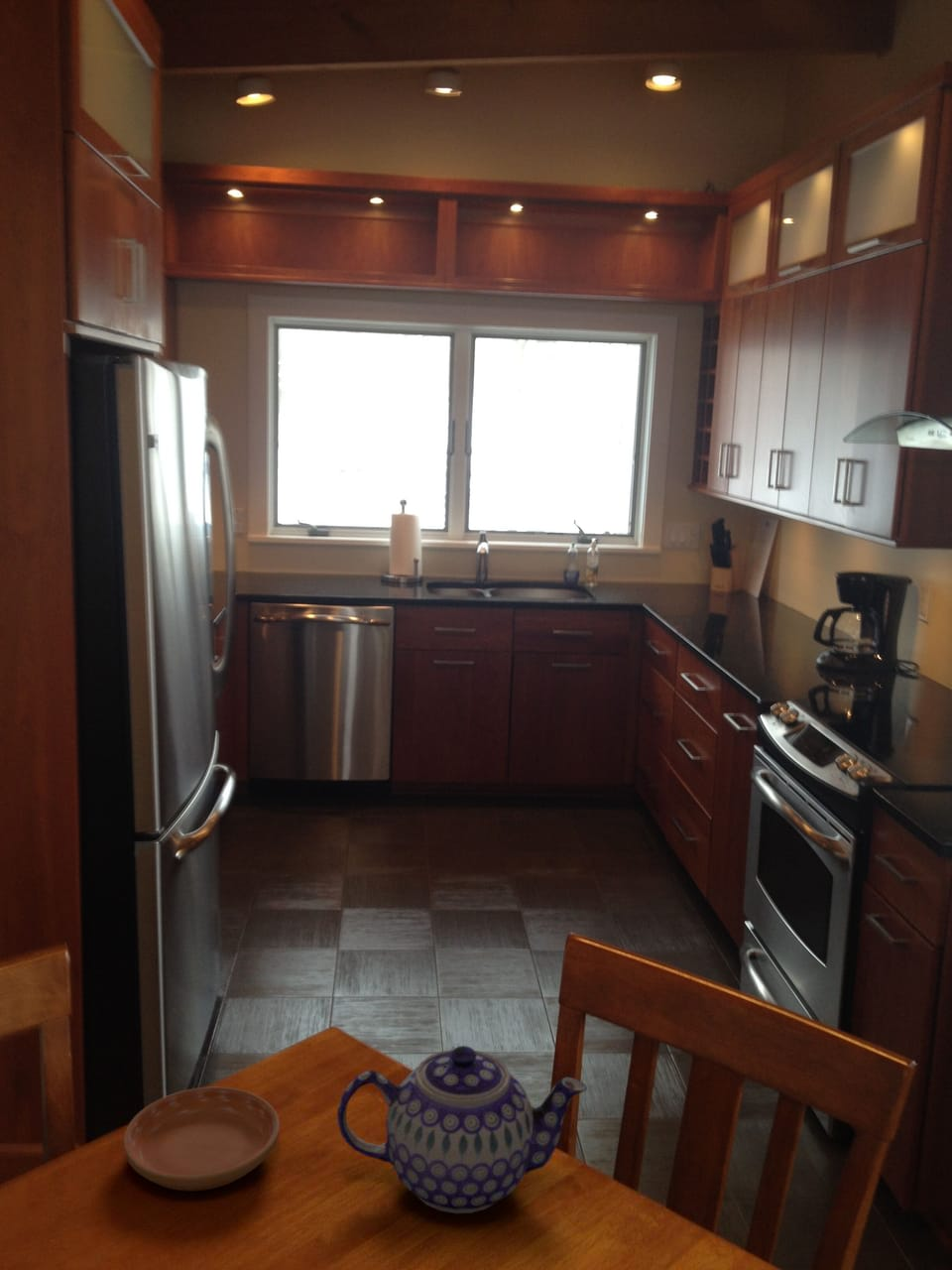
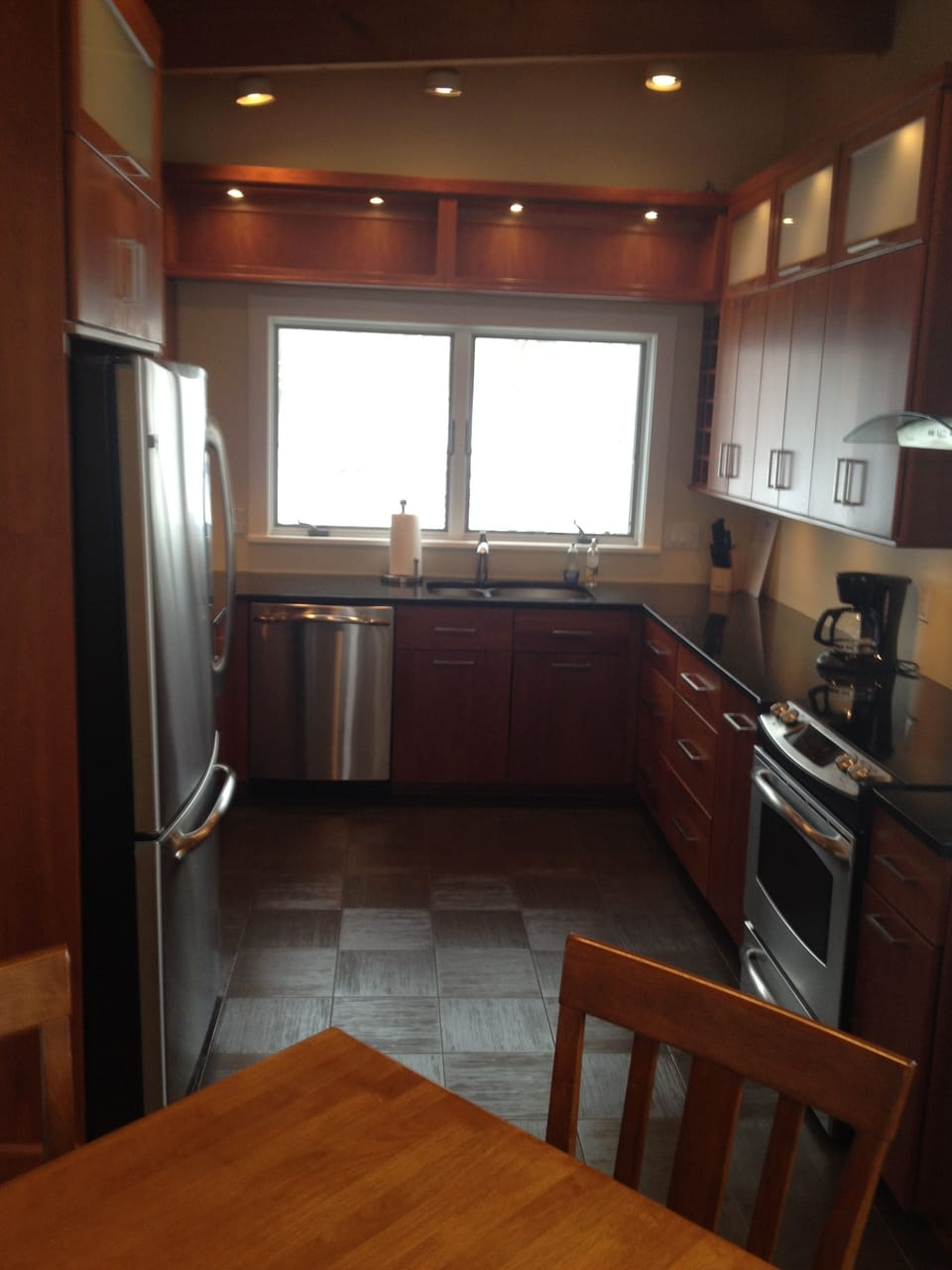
- teapot [336,1045,588,1214]
- saucer [123,1085,281,1193]
